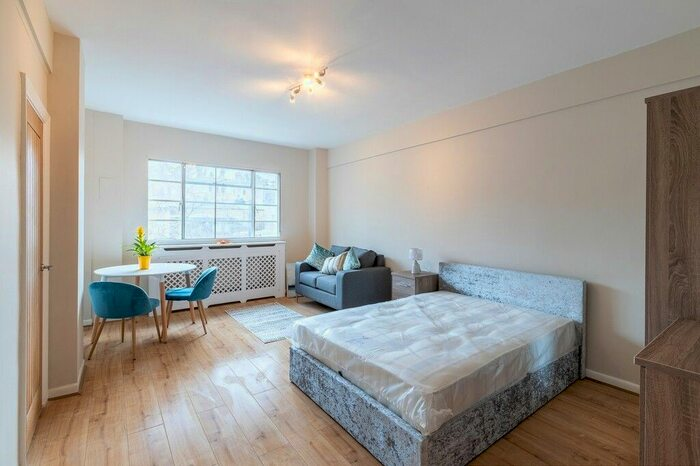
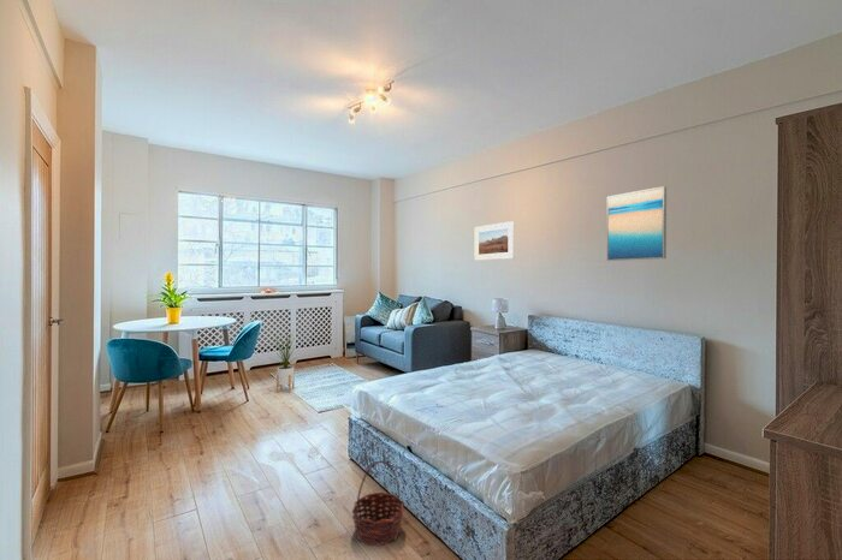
+ house plant [269,329,300,394]
+ basket [351,459,405,547]
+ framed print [473,220,515,262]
+ wall art [605,185,668,262]
